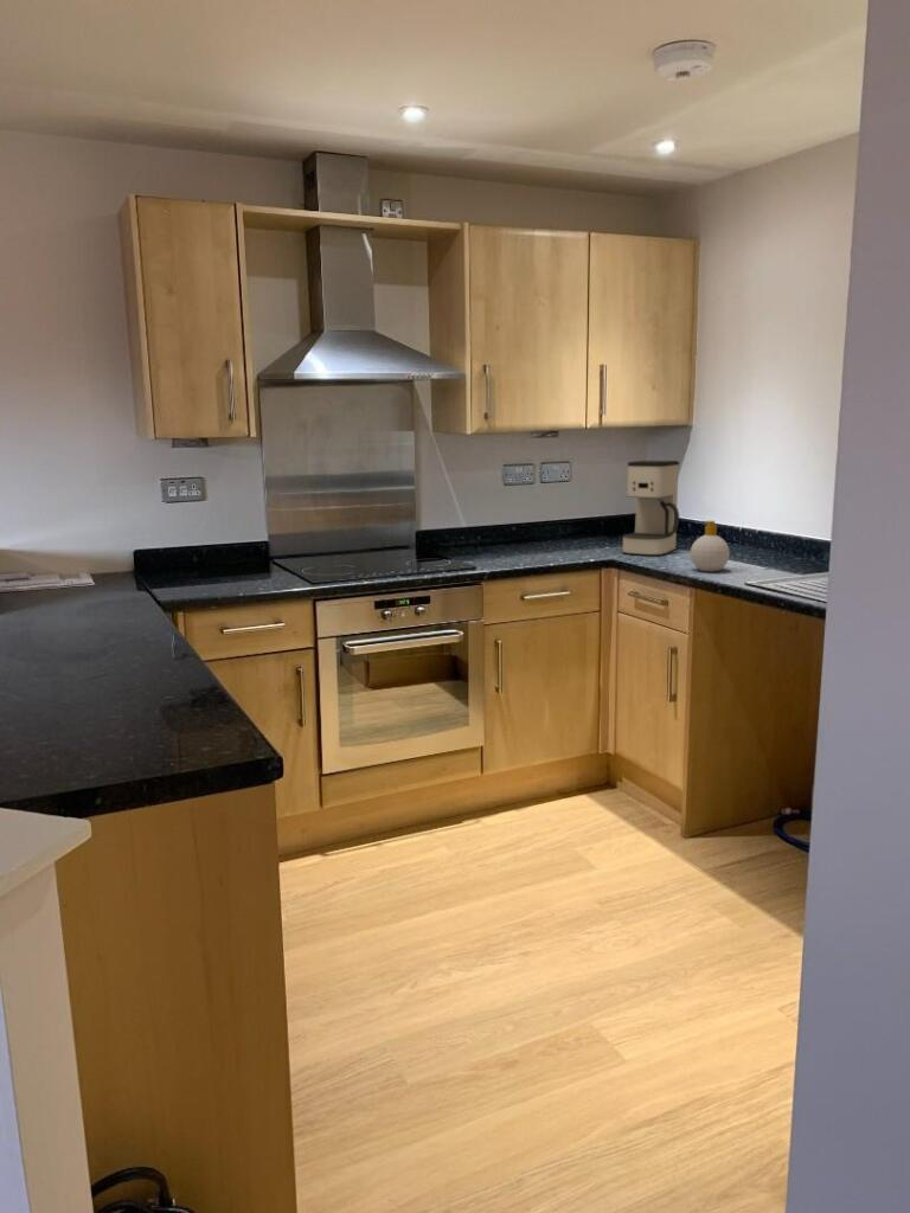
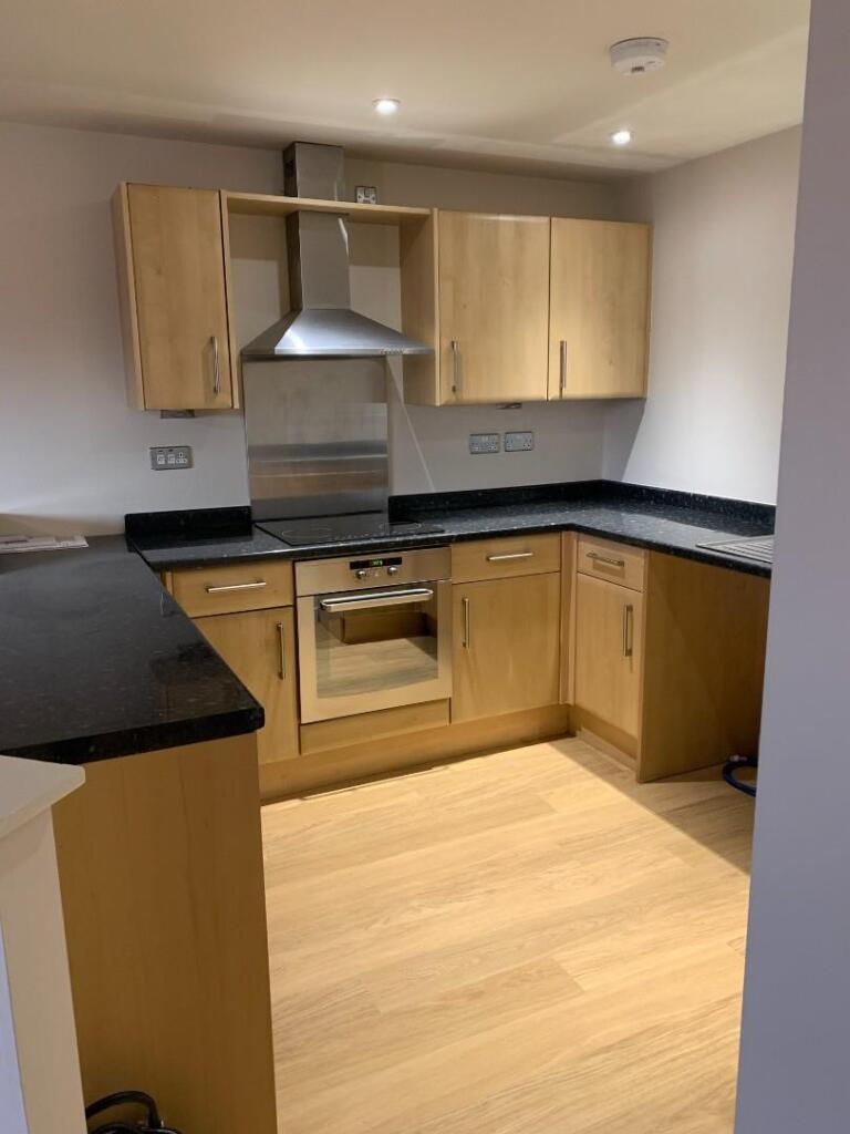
- coffee maker [621,460,680,557]
- soap bottle [690,520,731,572]
